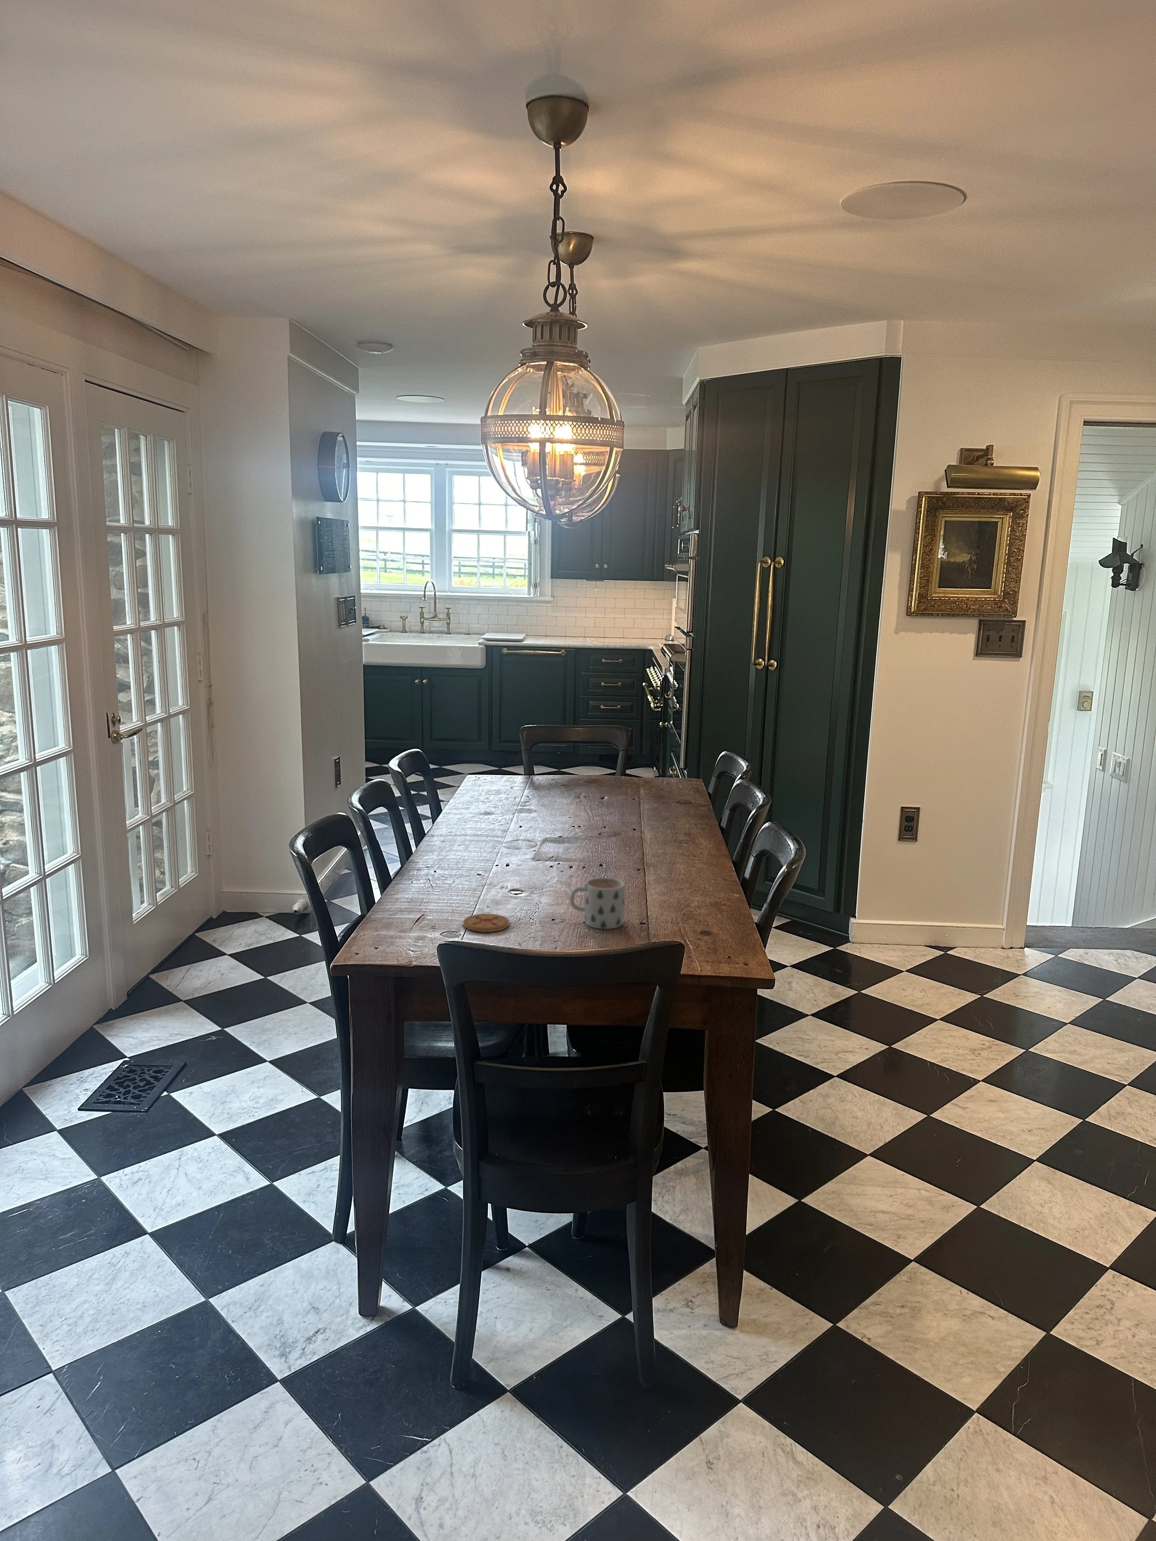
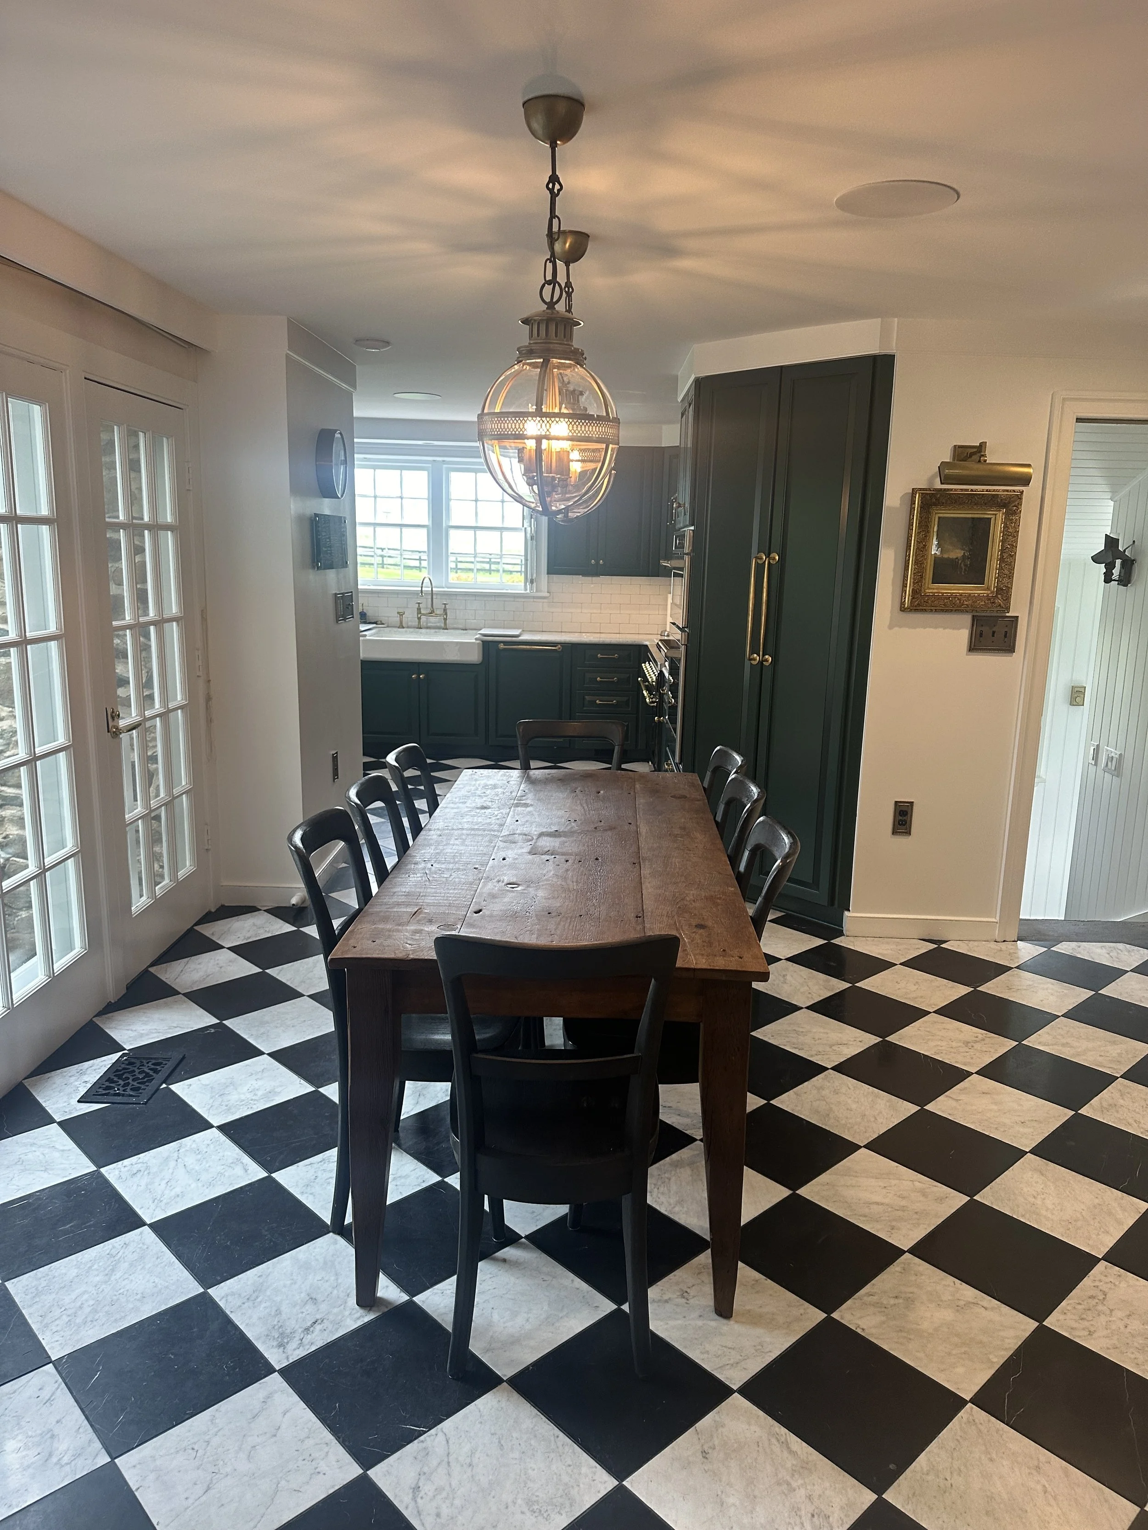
- mug [570,877,625,929]
- coaster [463,913,510,933]
